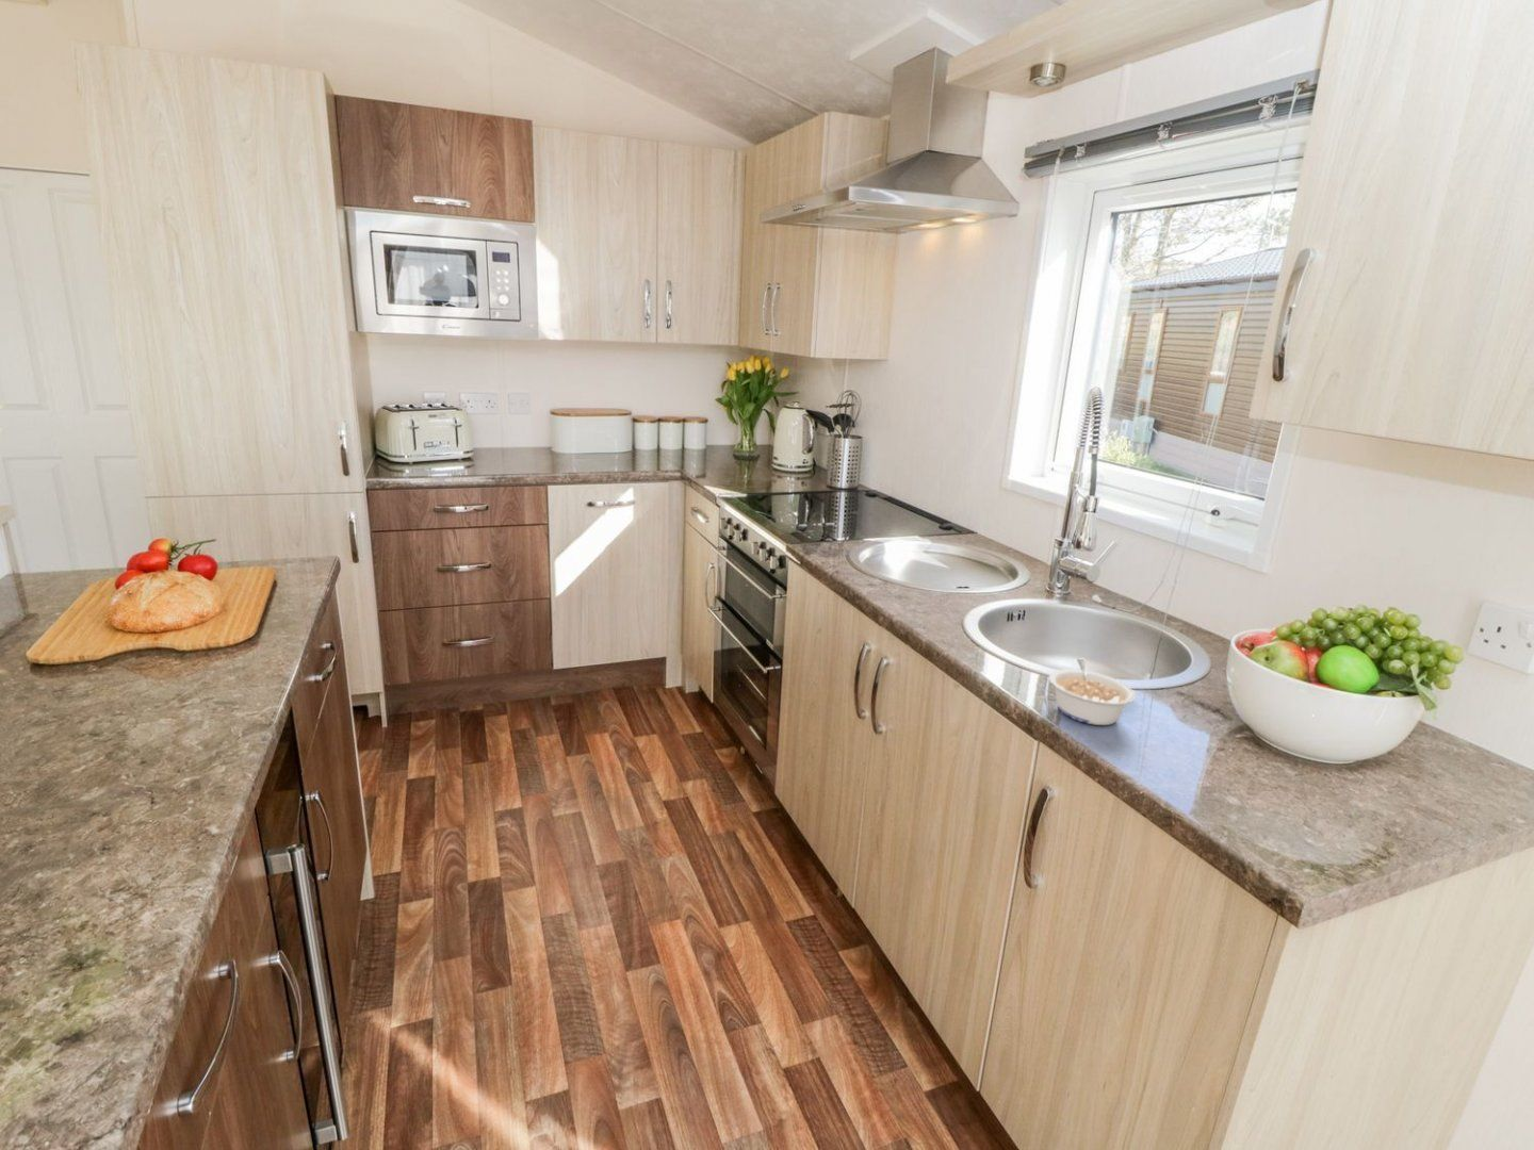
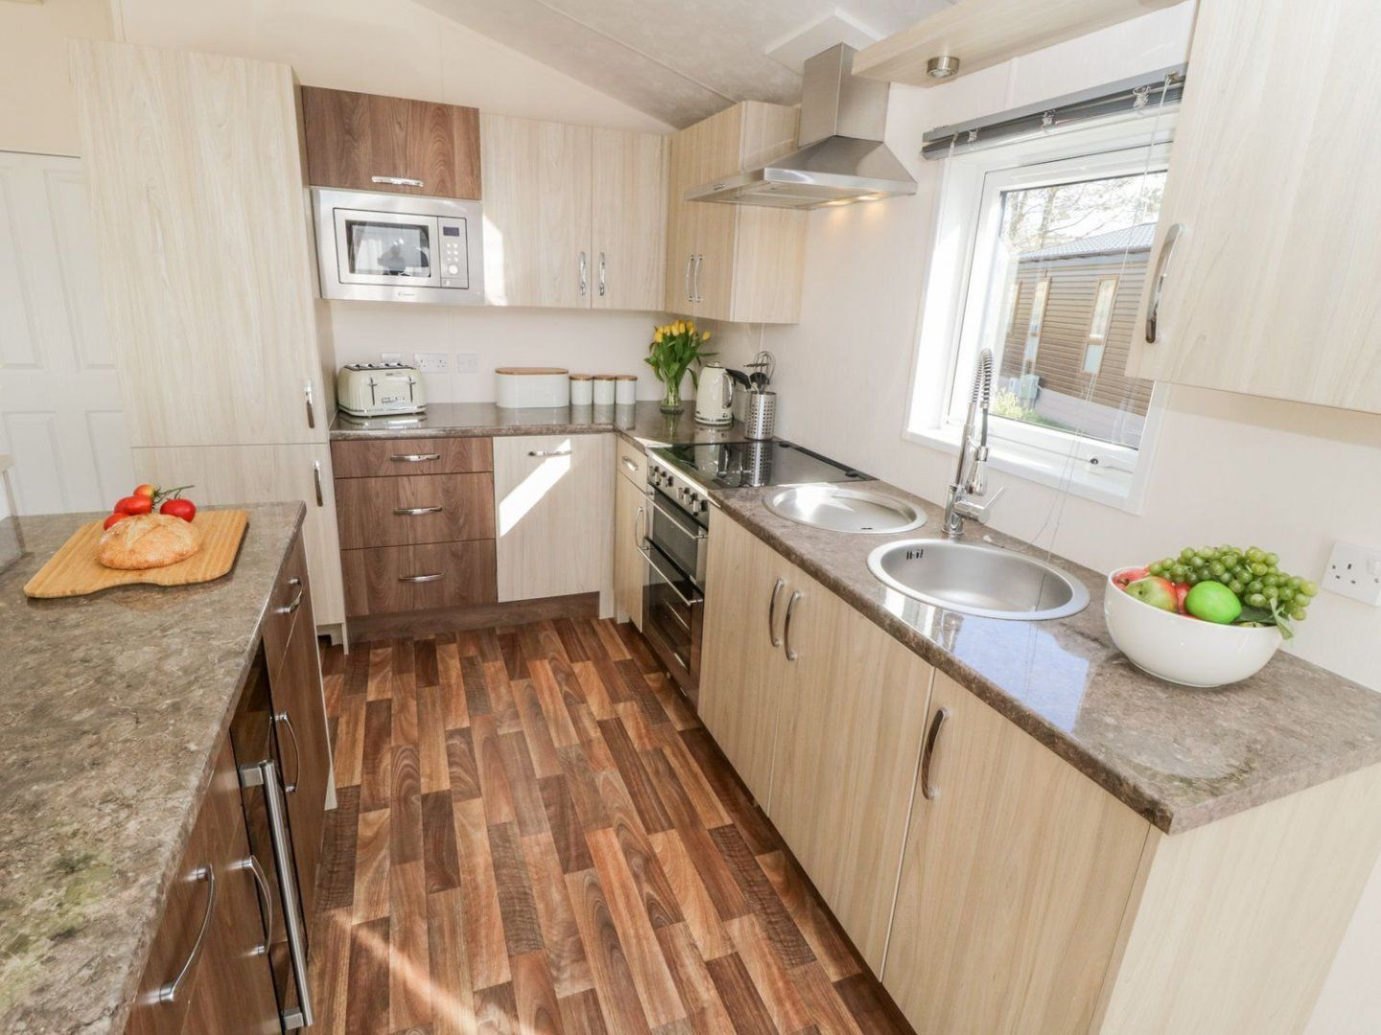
- legume [1047,657,1137,726]
